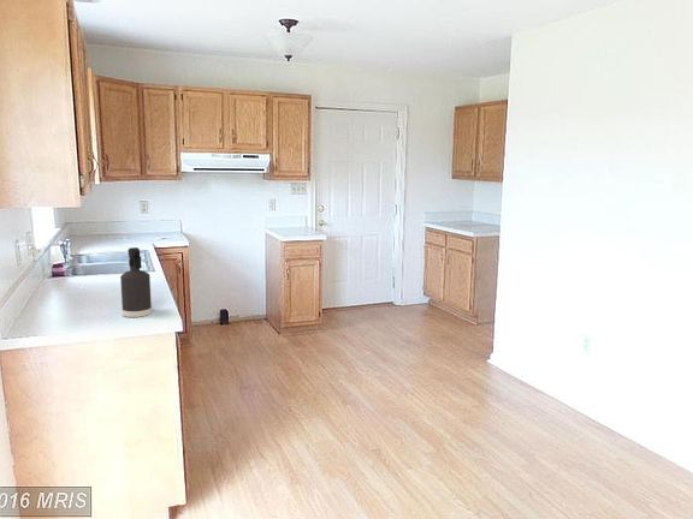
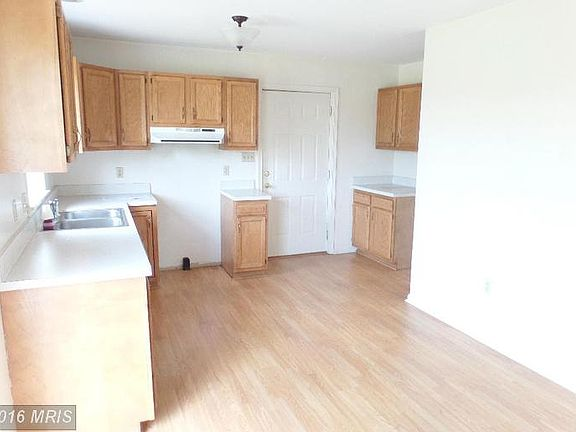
- spray bottle [119,246,153,318]
